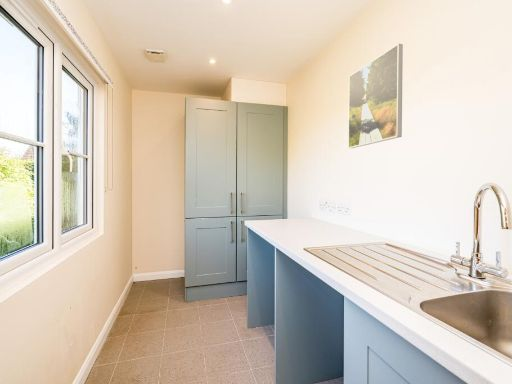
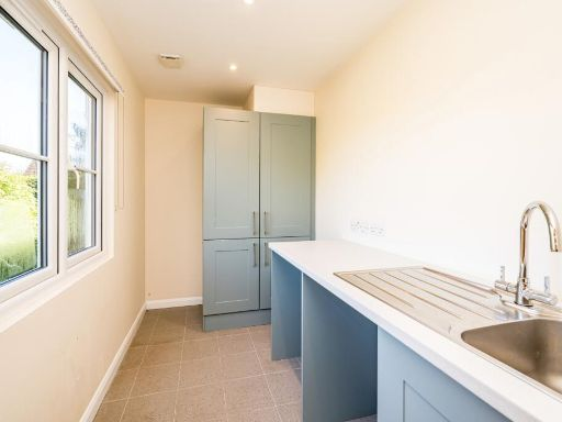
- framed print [347,43,404,149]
